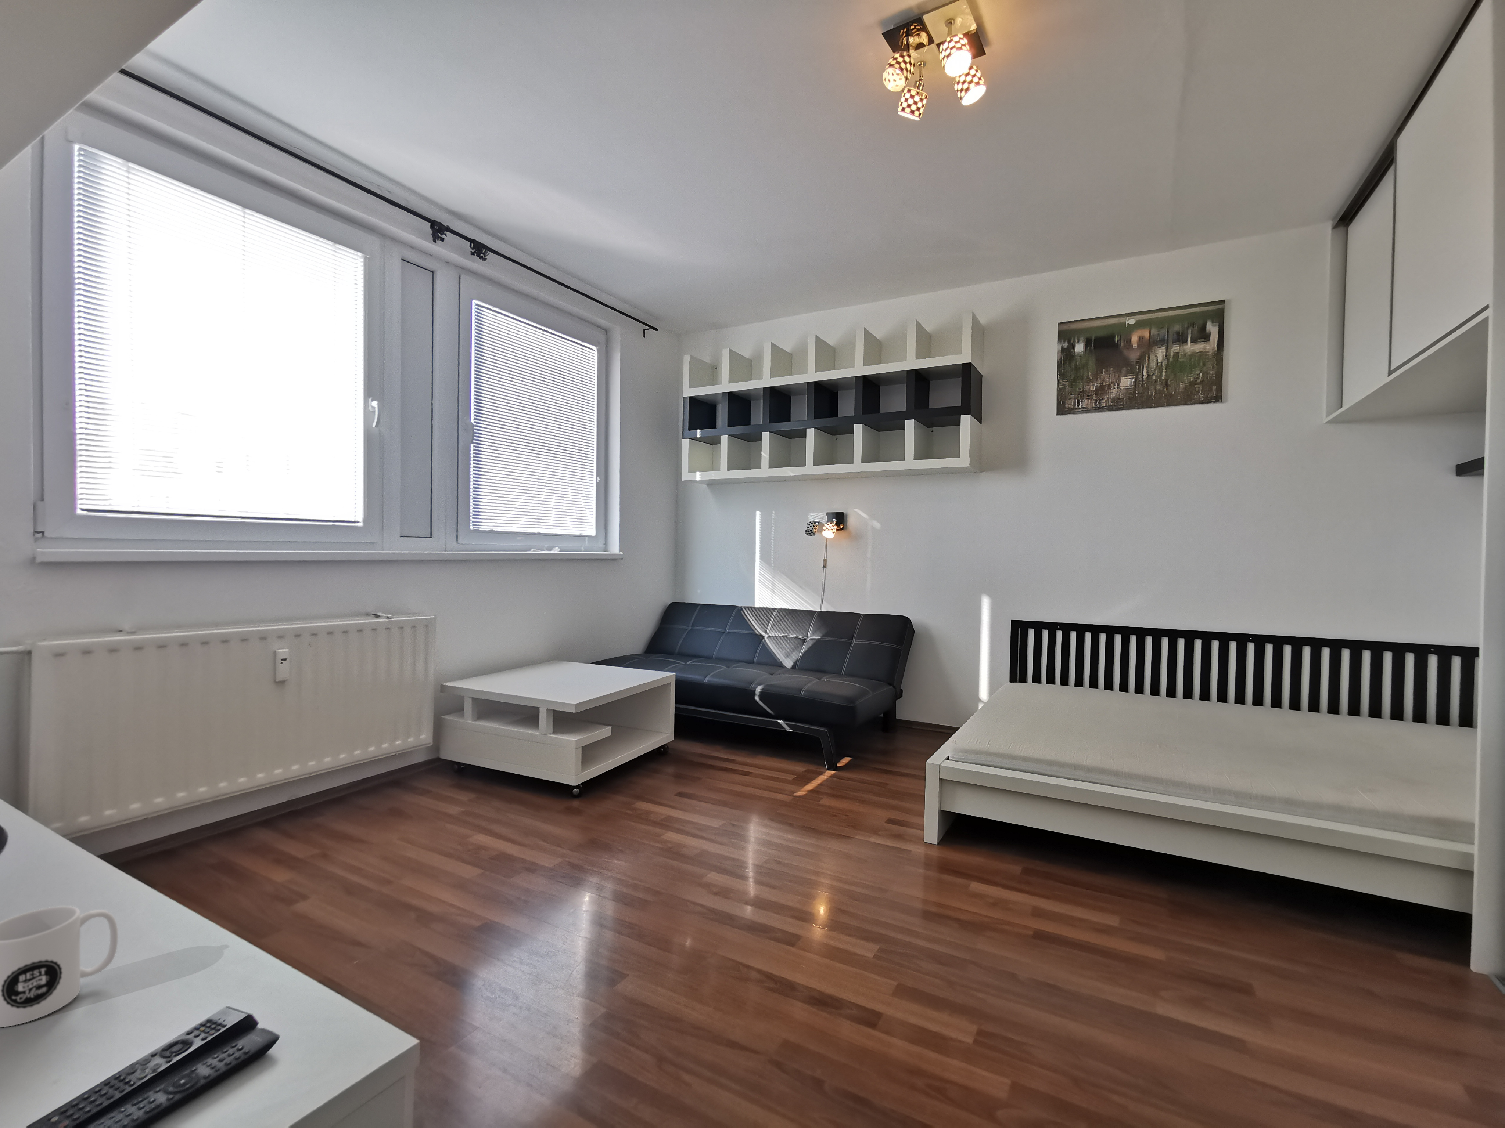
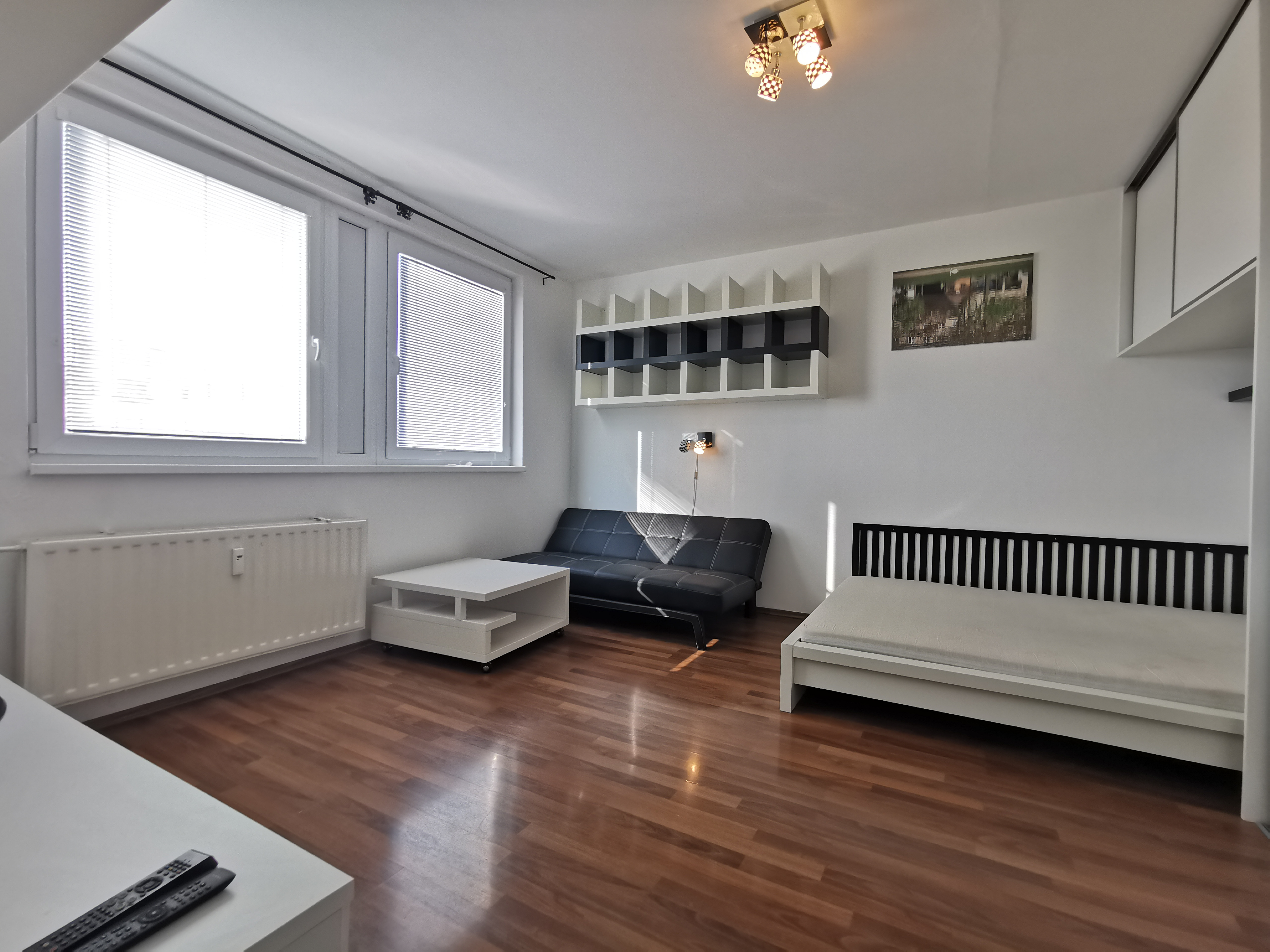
- mug [0,906,119,1027]
